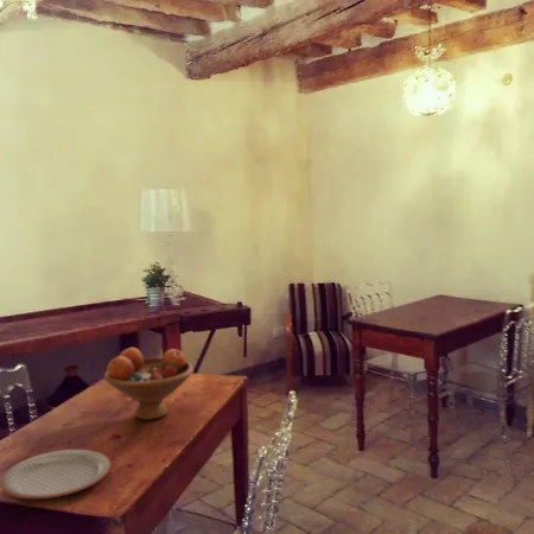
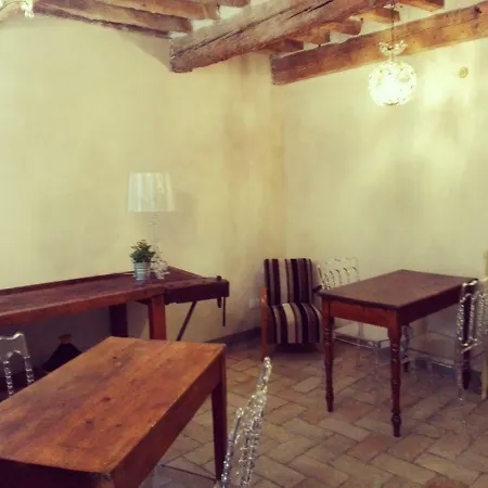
- fruit bowl [103,347,195,421]
- plate [0,449,112,500]
